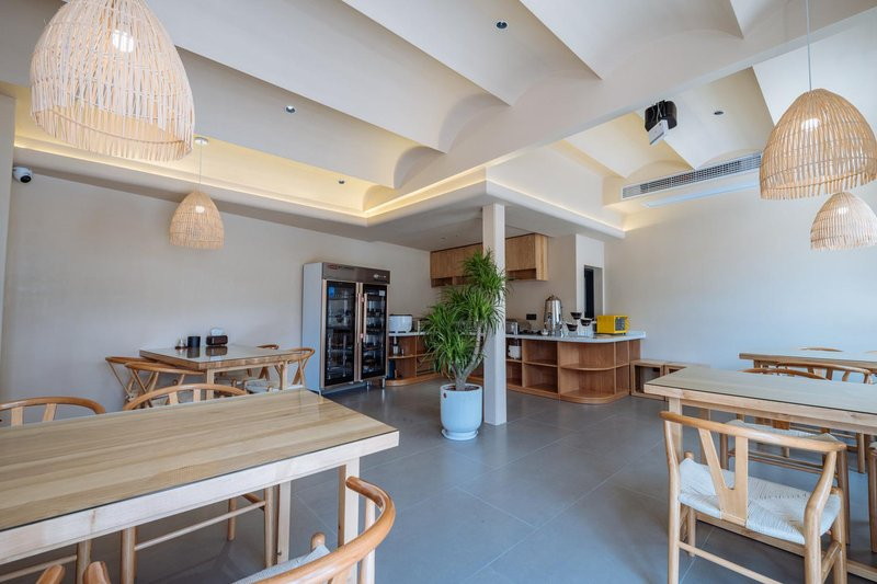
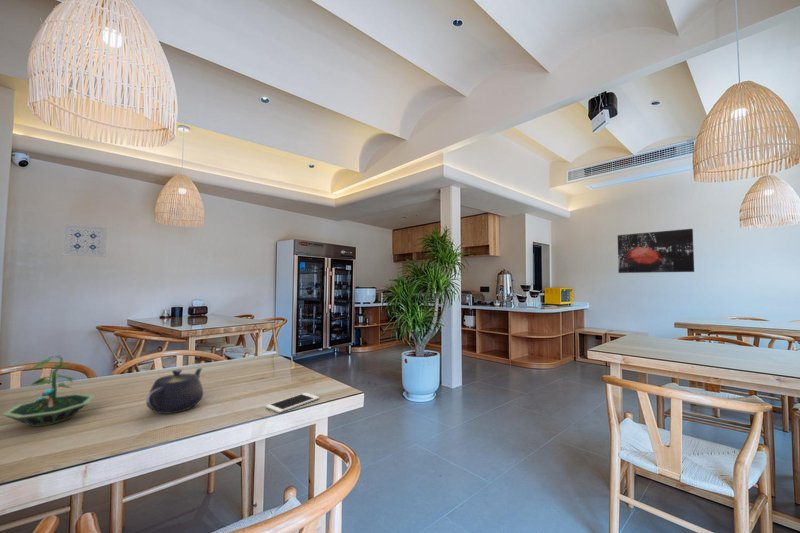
+ terrarium [0,354,97,428]
+ cell phone [265,392,320,414]
+ wall art [617,228,695,274]
+ wall art [62,223,108,258]
+ teapot [145,367,204,415]
